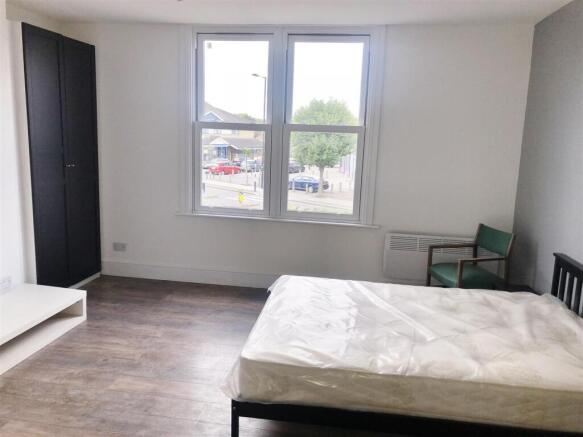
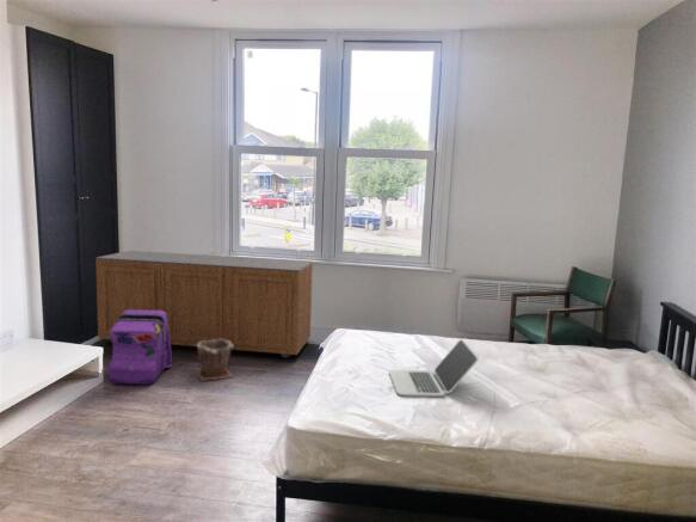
+ backpack [107,309,173,386]
+ plant pot [195,339,234,382]
+ laptop [388,338,480,398]
+ sideboard [94,250,314,360]
